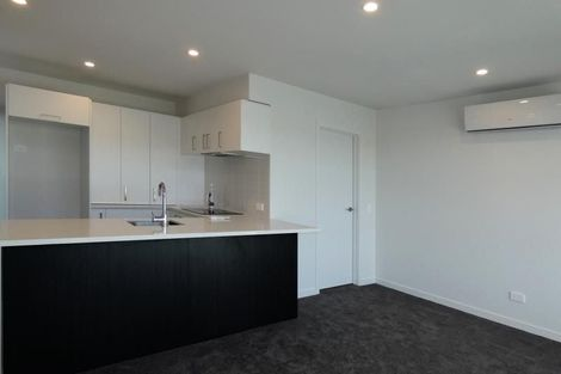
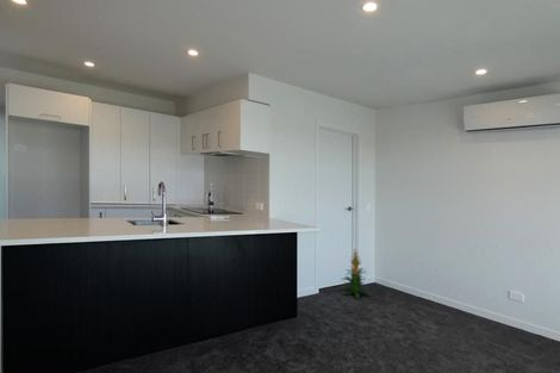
+ indoor plant [340,248,372,299]
